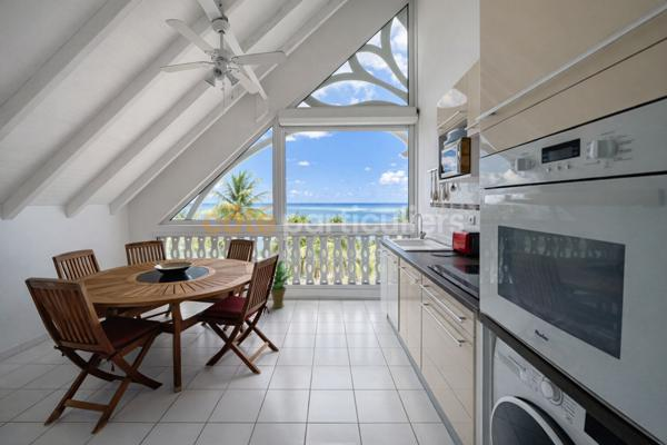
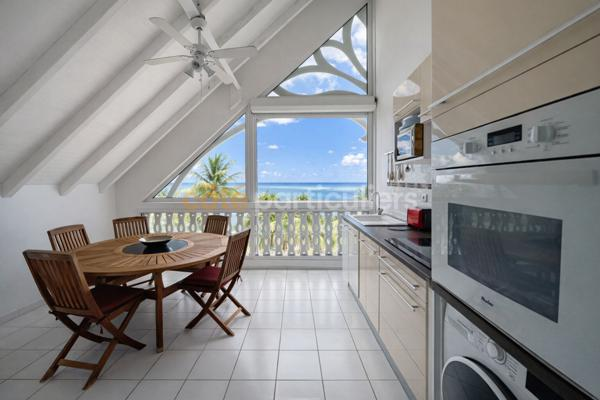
- potted plant [270,259,296,309]
